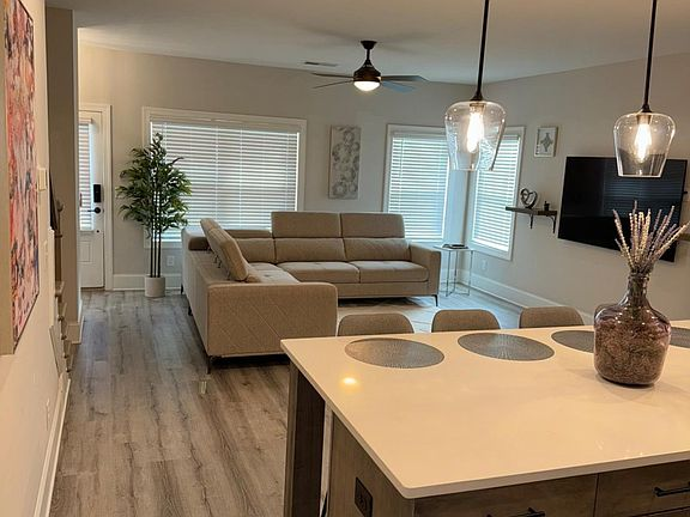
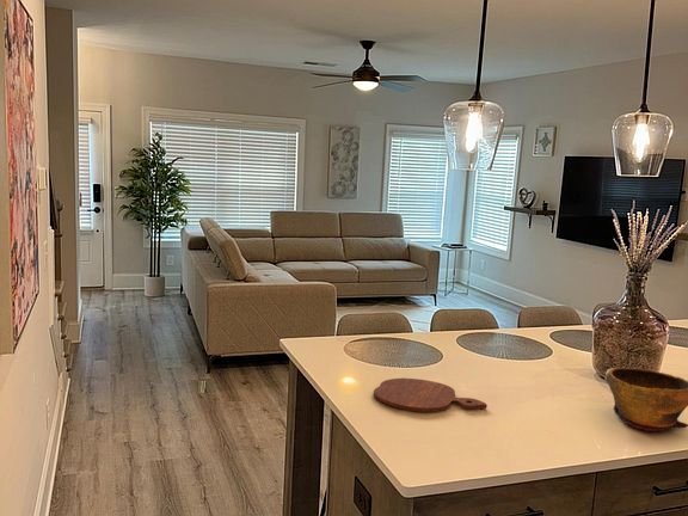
+ bowl [603,367,688,432]
+ cutting board [373,377,489,413]
